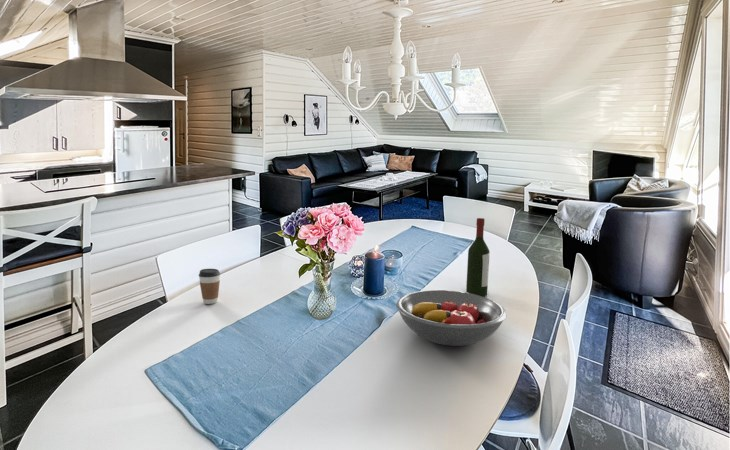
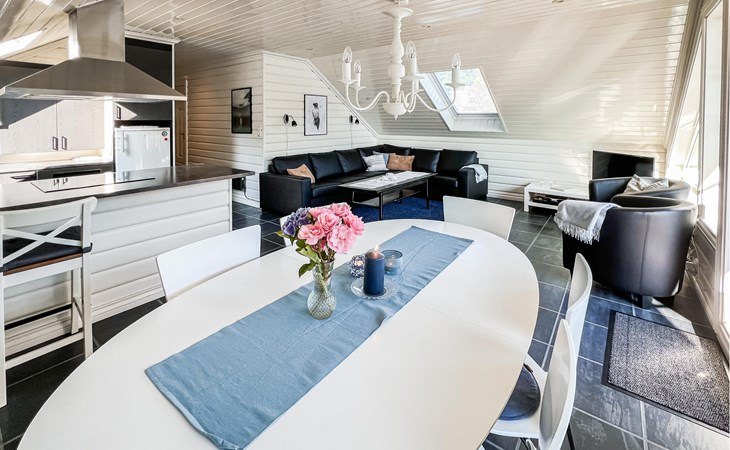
- fruit bowl [396,289,507,347]
- coffee cup [198,268,221,305]
- wine bottle [465,217,491,297]
